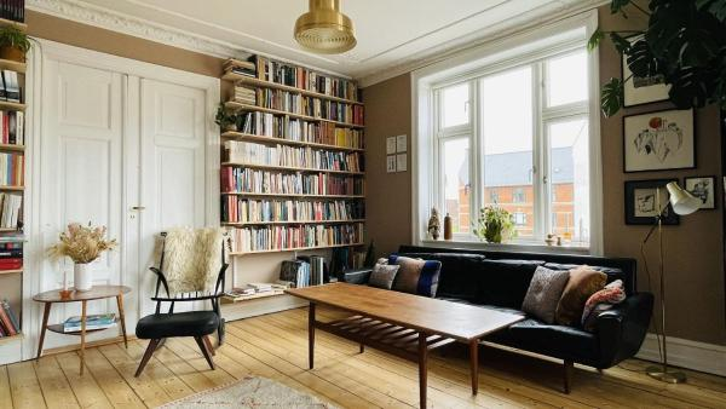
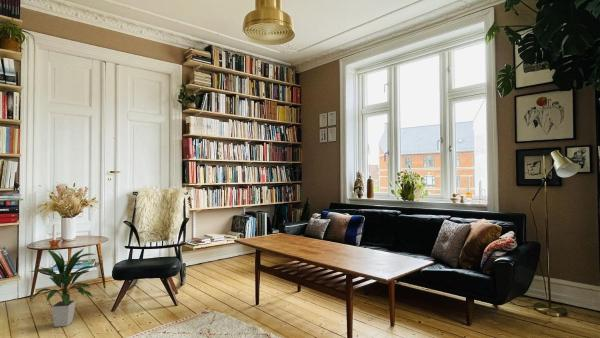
+ indoor plant [27,248,98,328]
